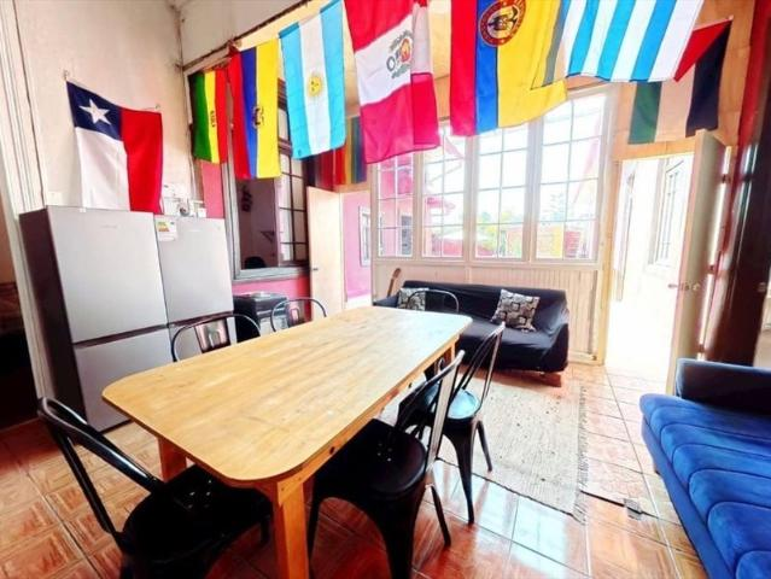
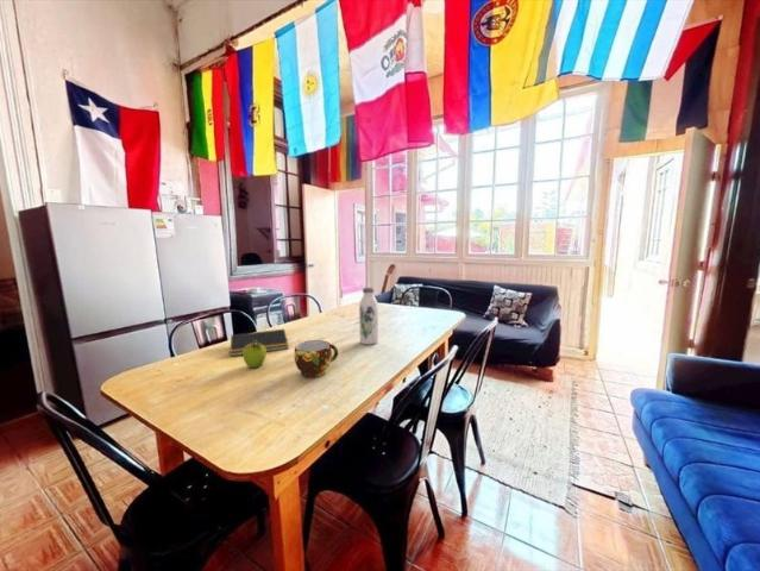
+ fruit [241,340,268,369]
+ cup [293,339,339,379]
+ water bottle [358,287,379,346]
+ notepad [228,328,289,357]
